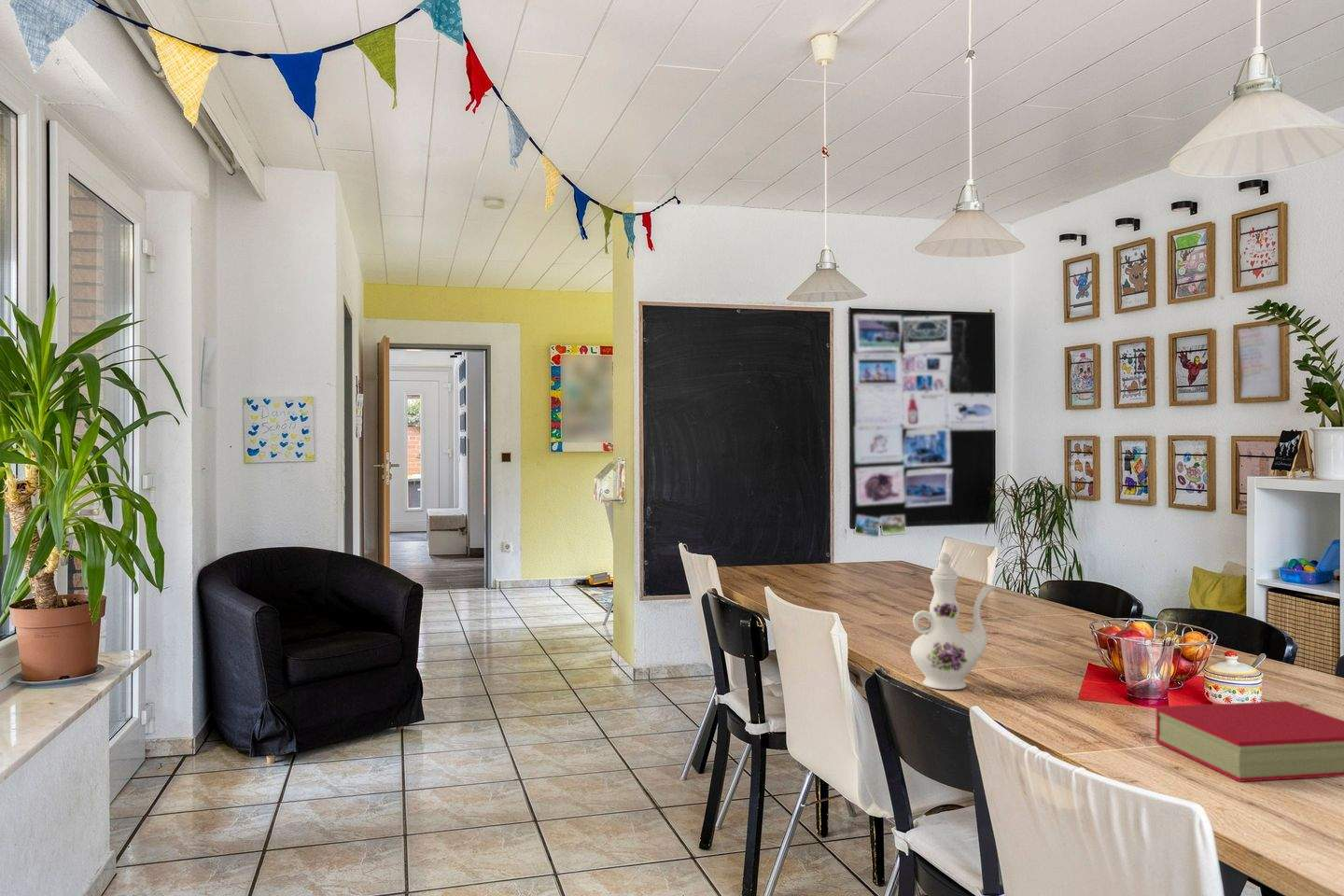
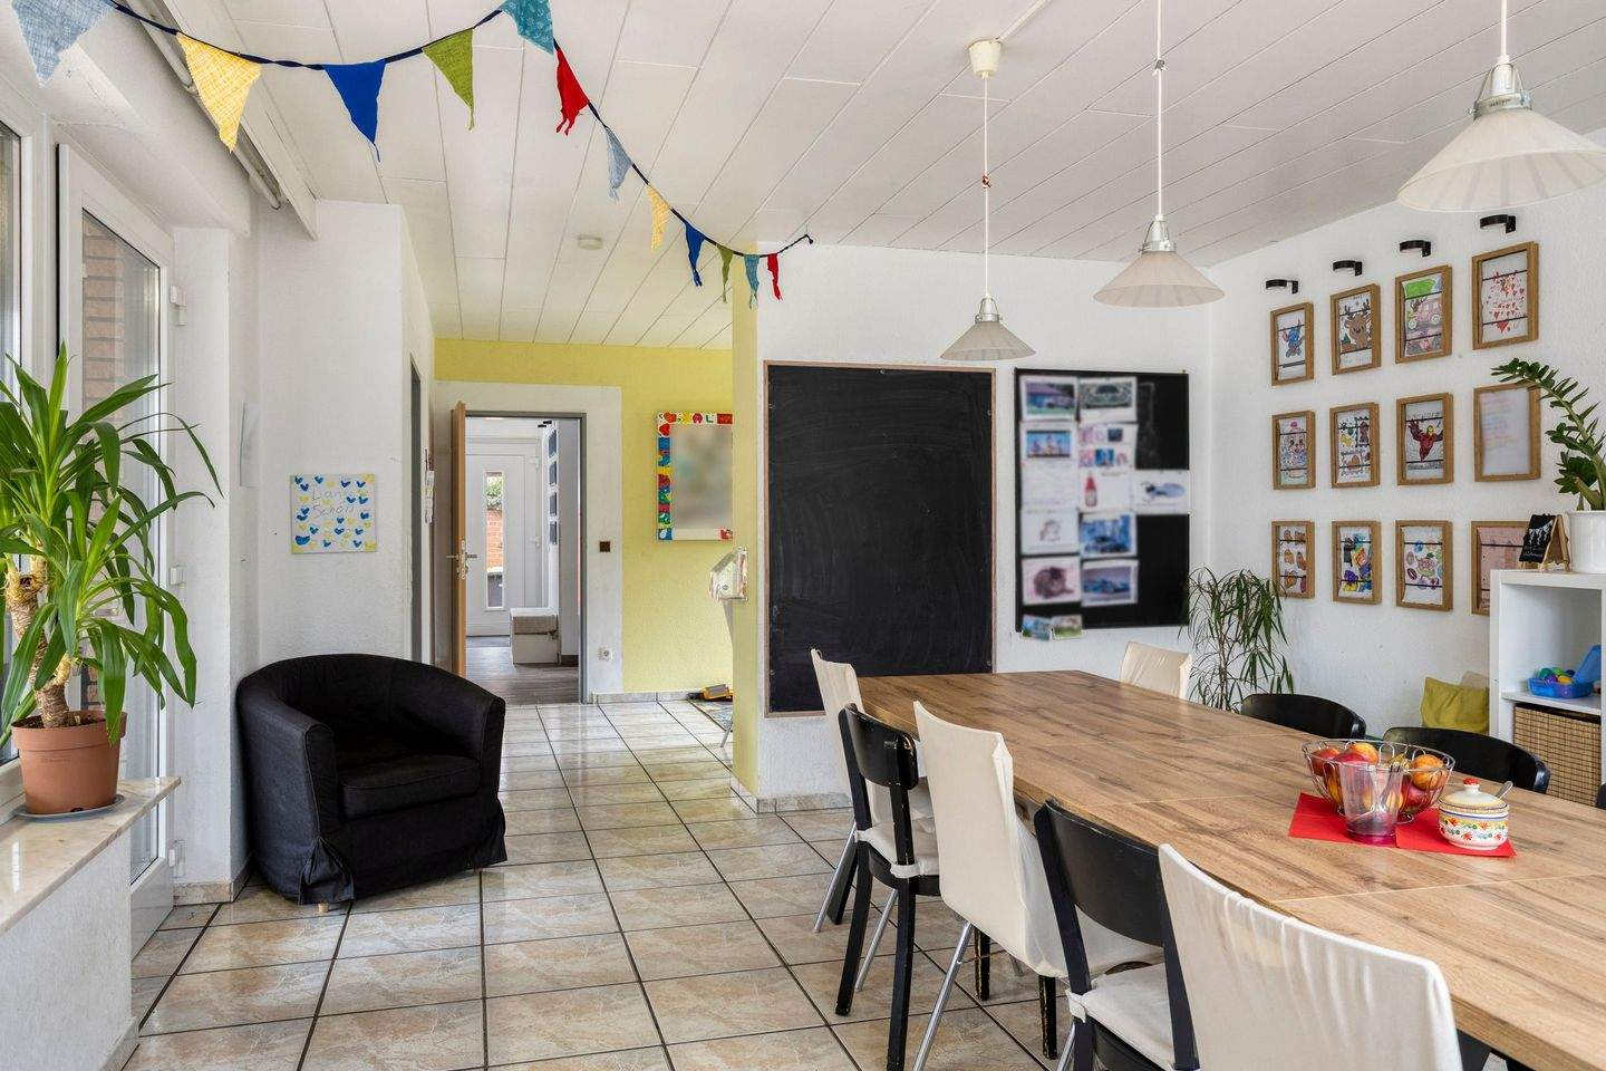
- book [1155,700,1344,783]
- chinaware [910,552,998,691]
